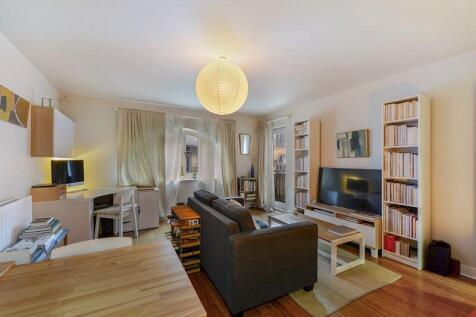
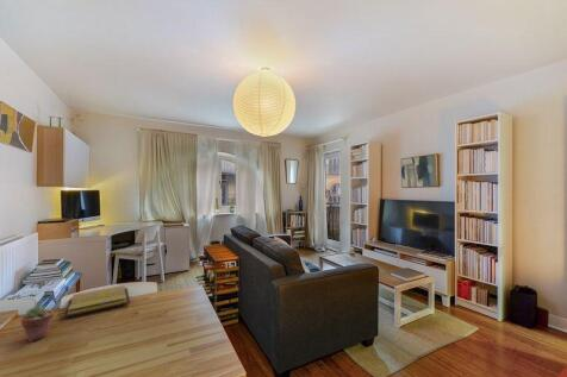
+ diary [62,284,131,319]
+ potted succulent [20,304,55,343]
